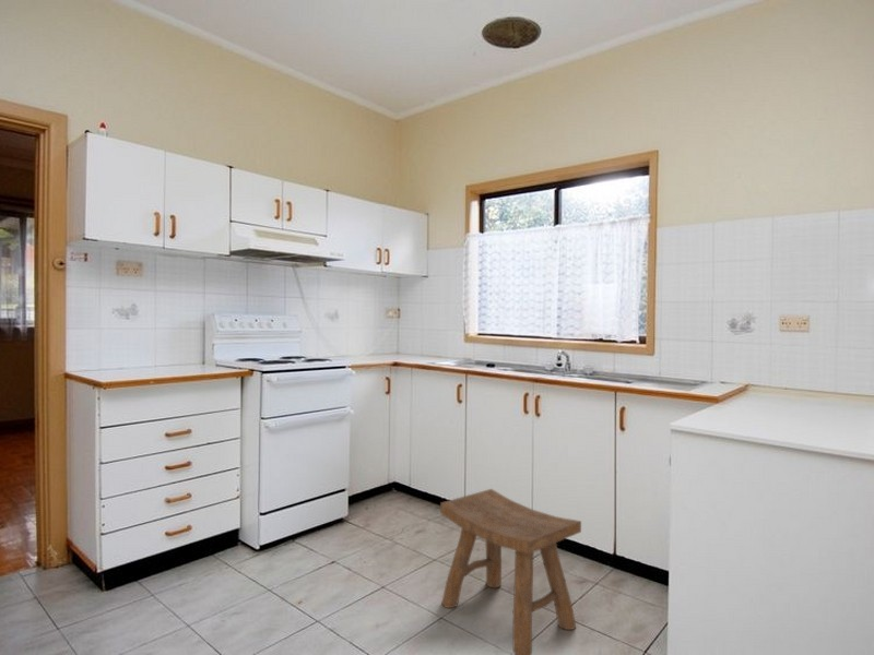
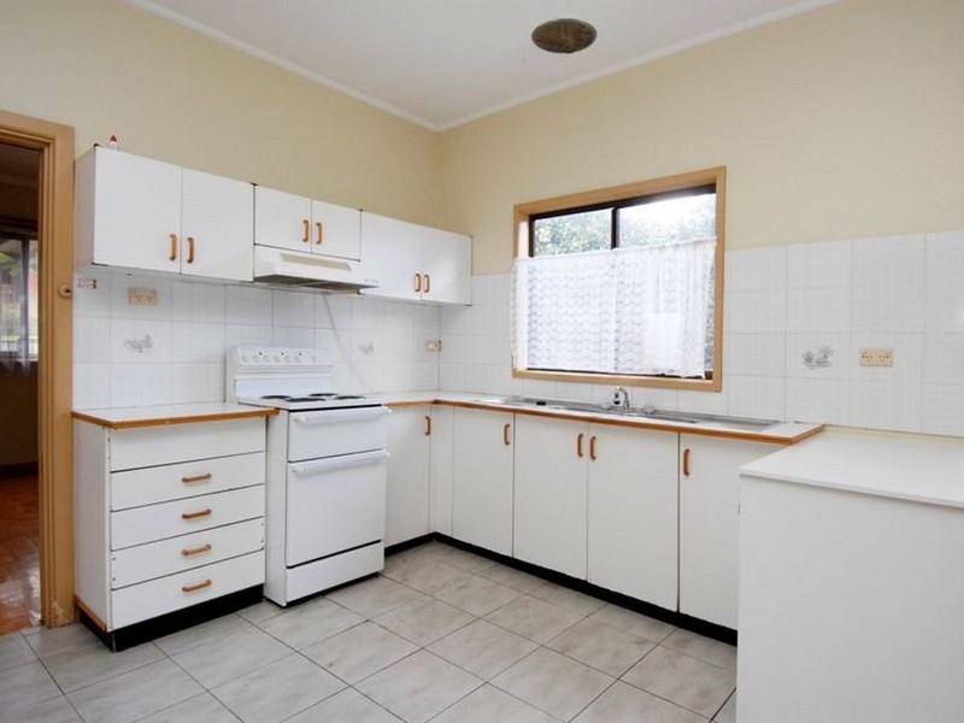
- stool [439,488,582,655]
